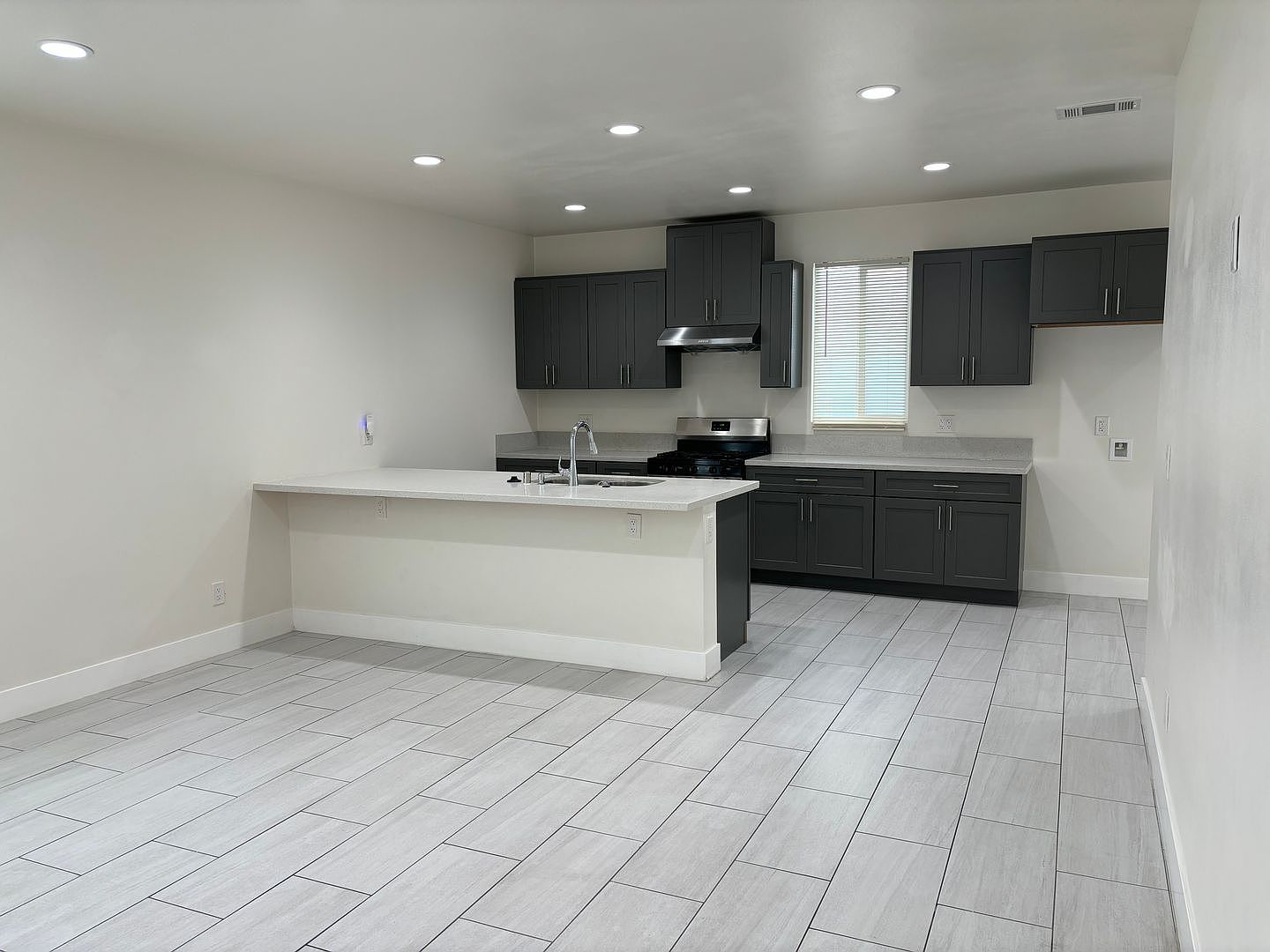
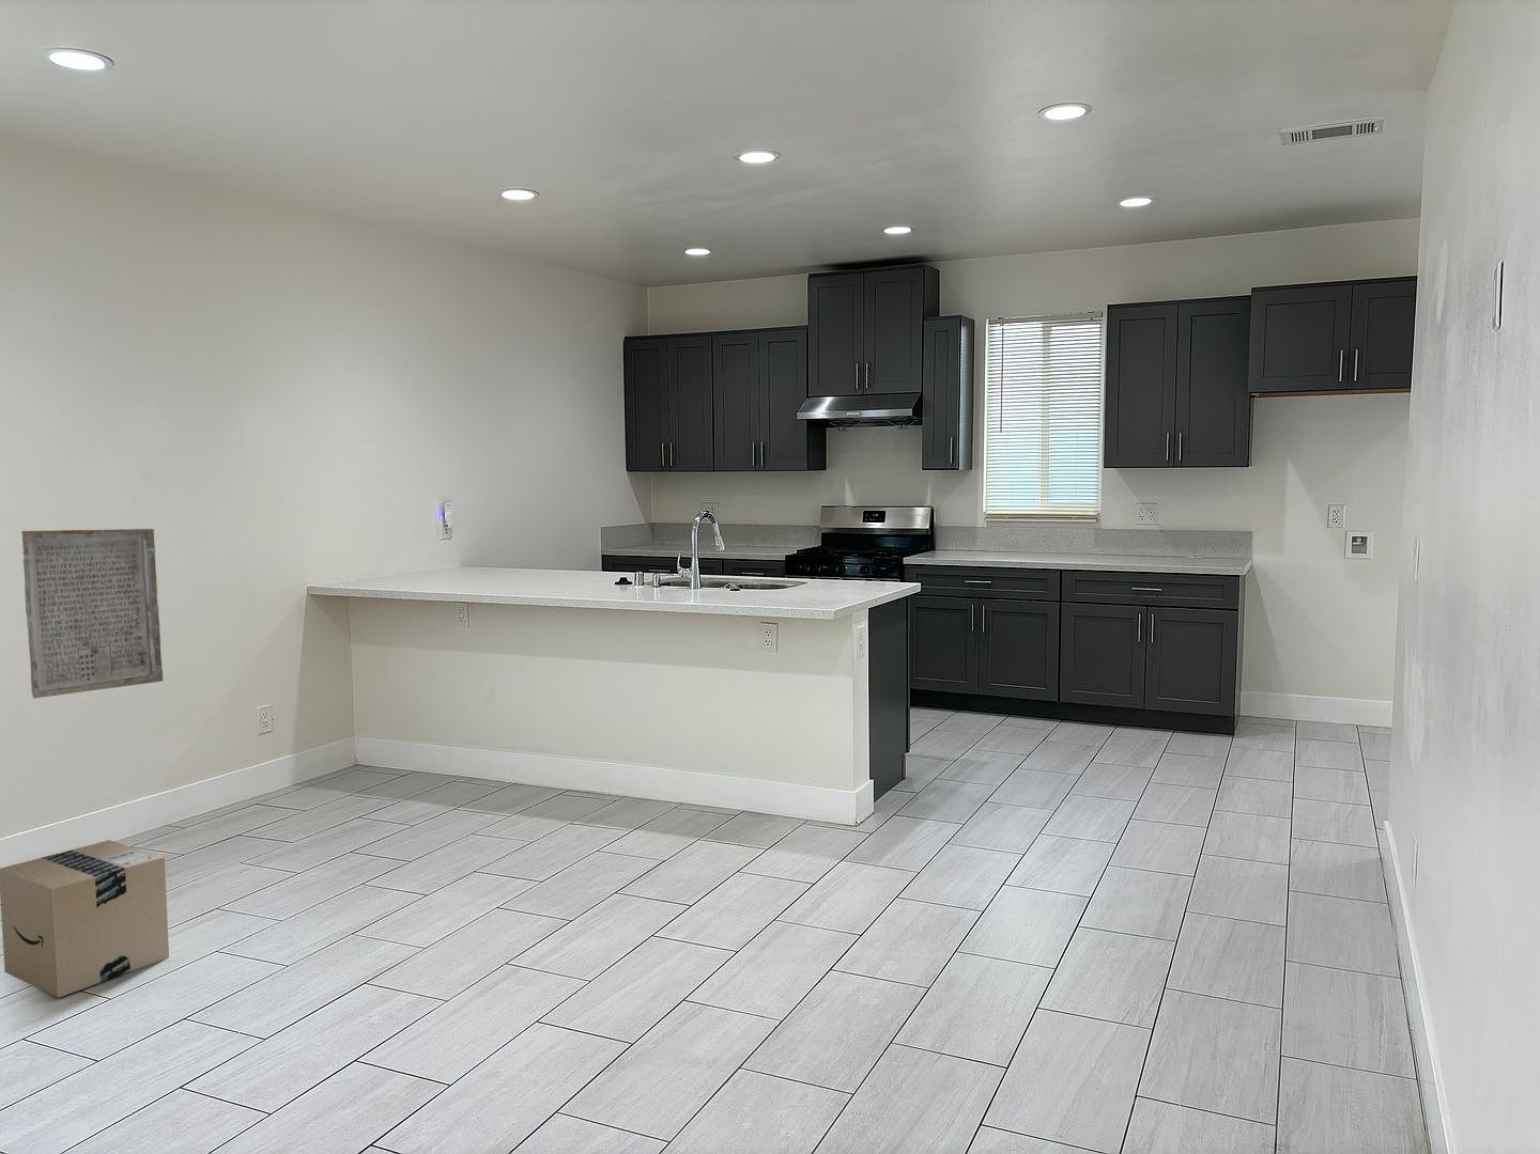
+ cardboard box [0,839,170,999]
+ stone plaque [22,527,164,699]
